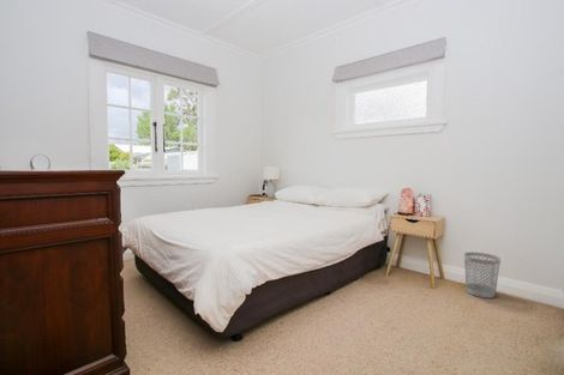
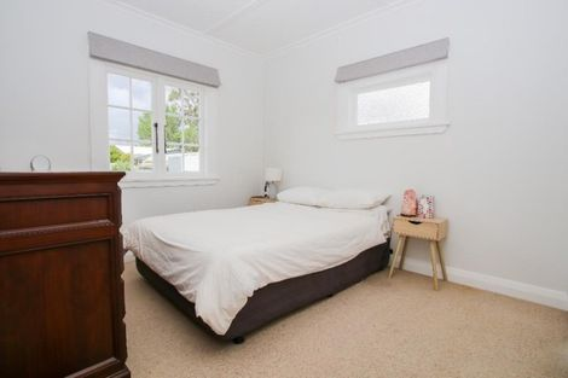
- wastebasket [463,250,502,300]
